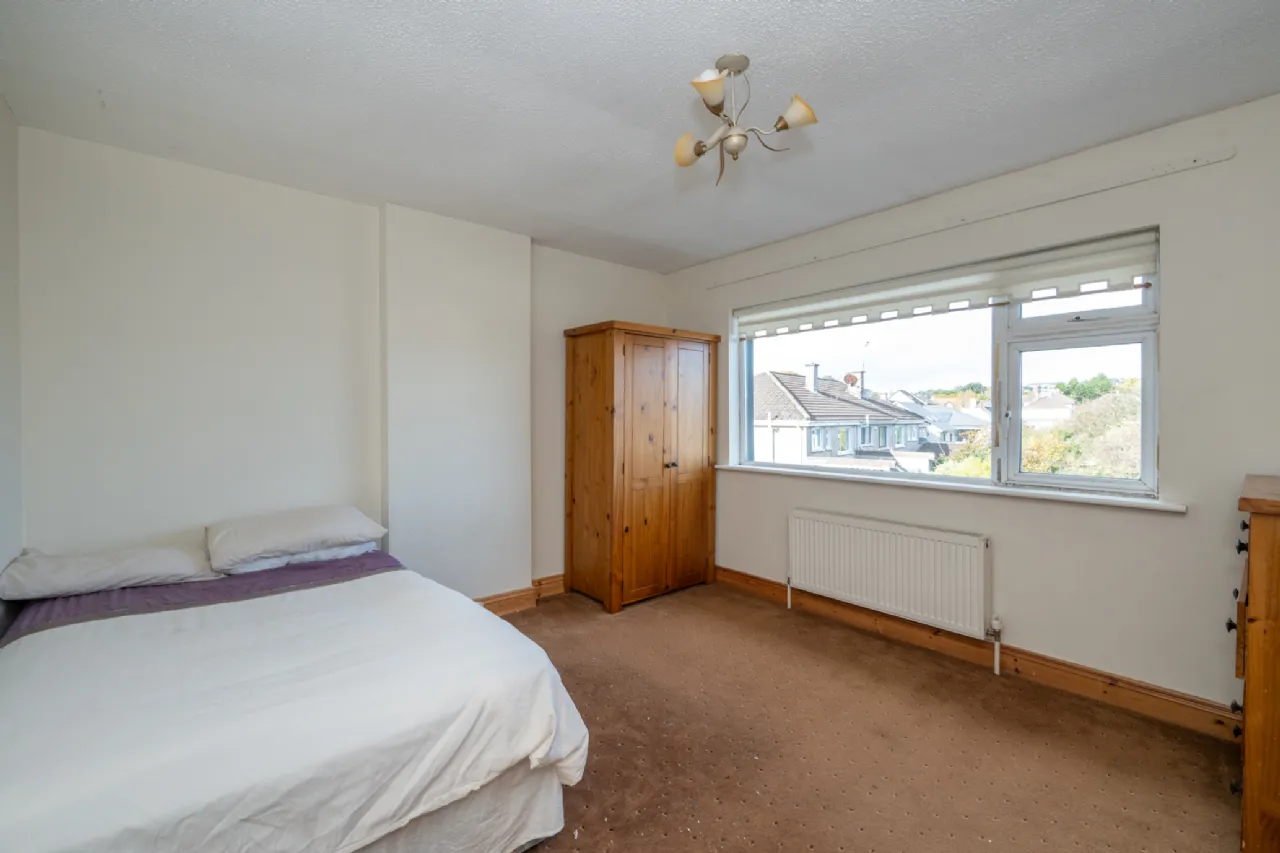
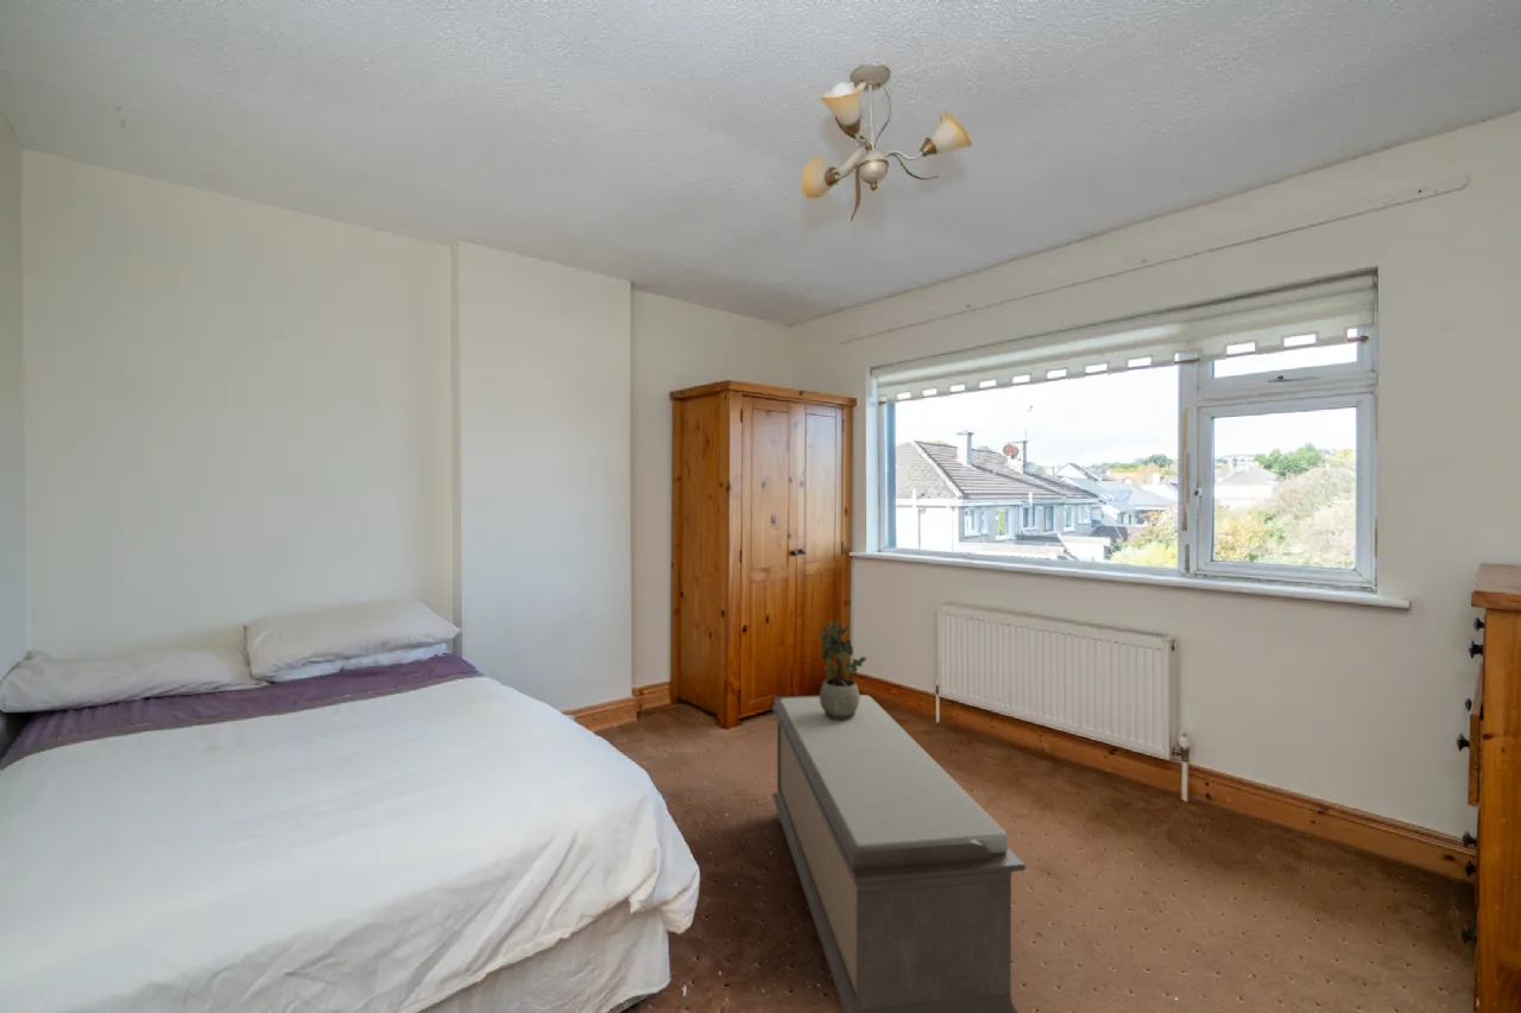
+ bench [771,694,1027,1013]
+ potted plant [819,621,867,720]
